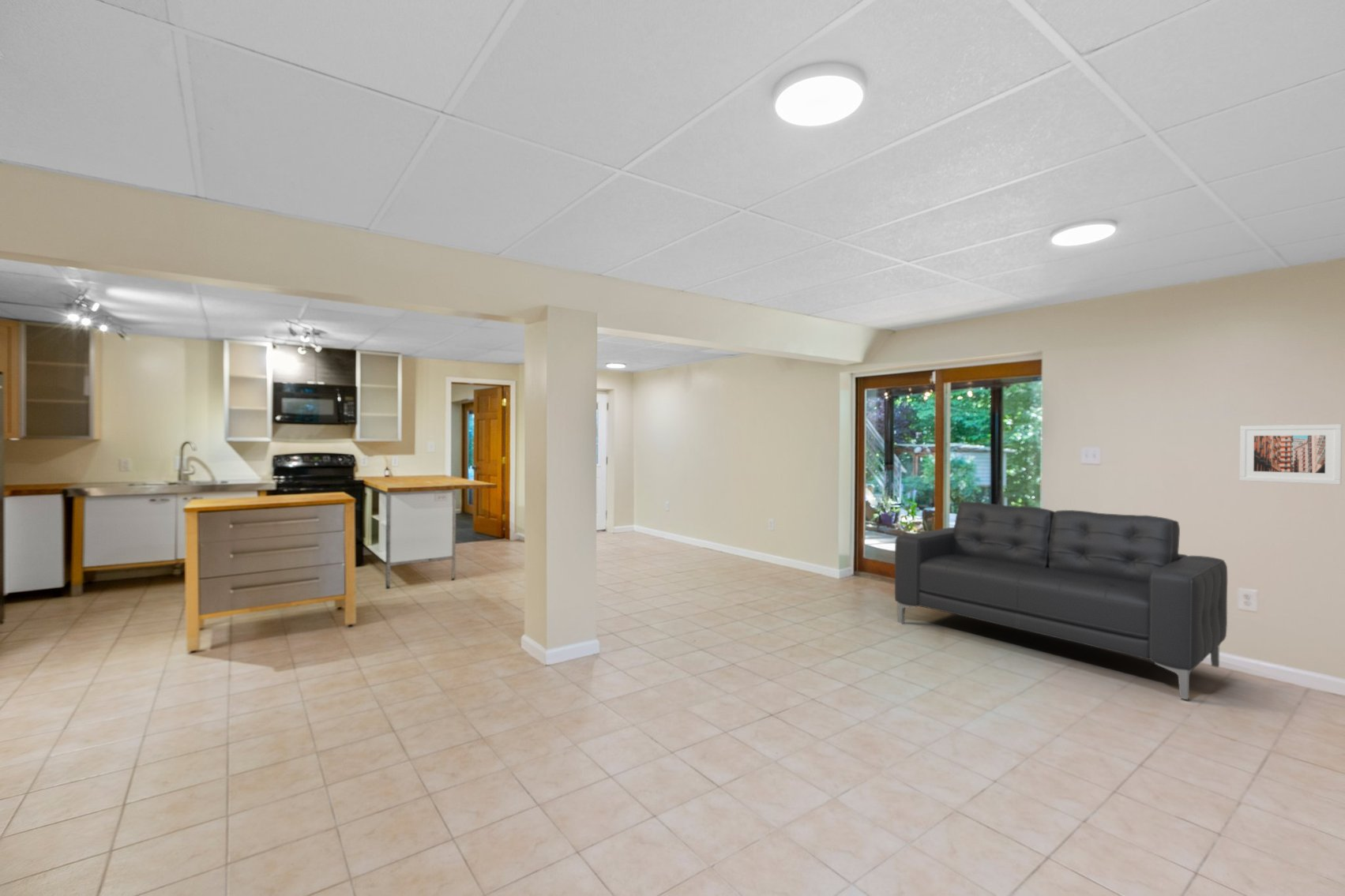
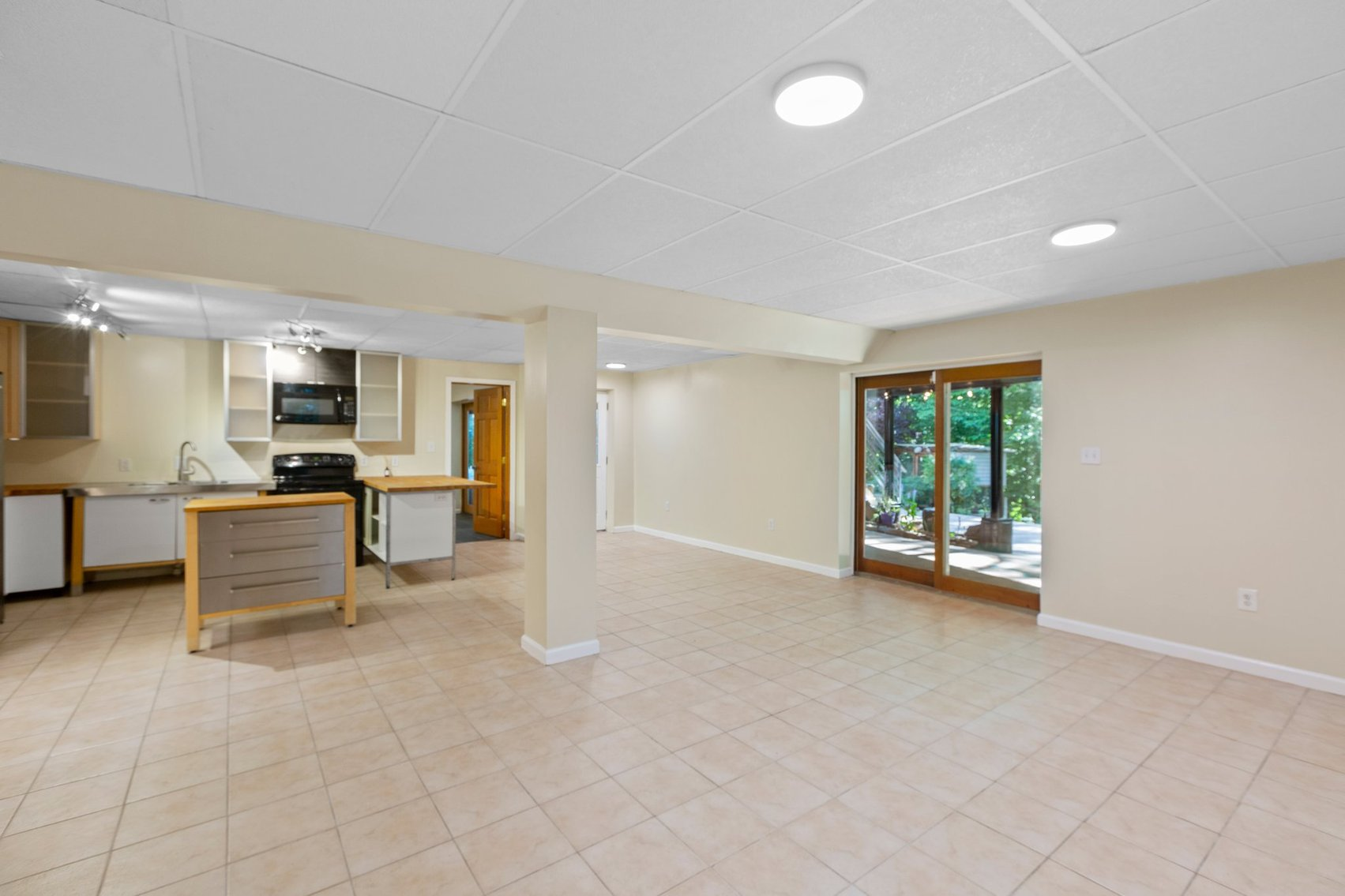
- sofa [894,501,1228,700]
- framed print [1239,424,1343,485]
